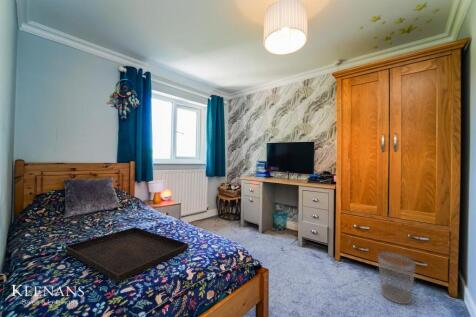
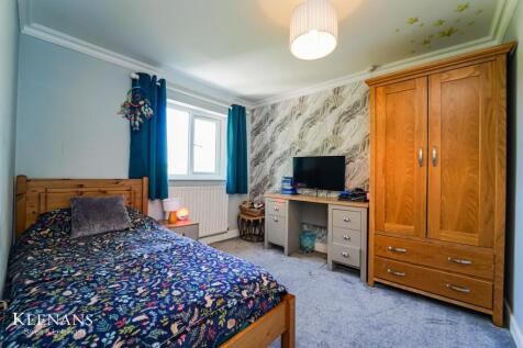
- wastebasket [377,251,417,306]
- serving tray [64,226,190,283]
